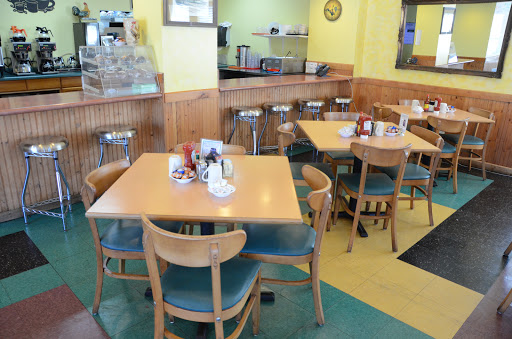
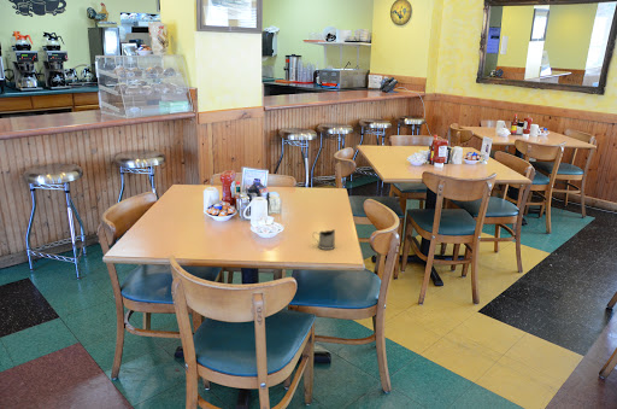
+ tea glass holder [311,228,336,251]
